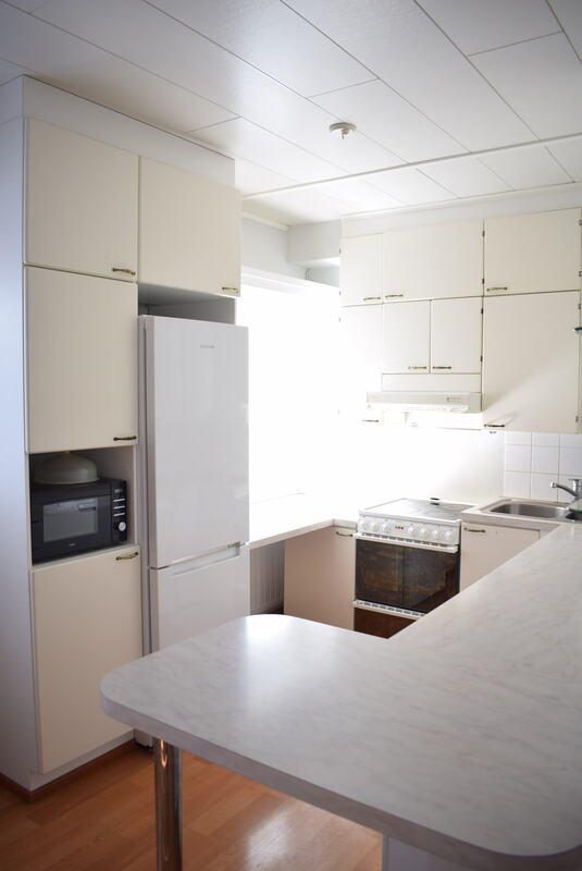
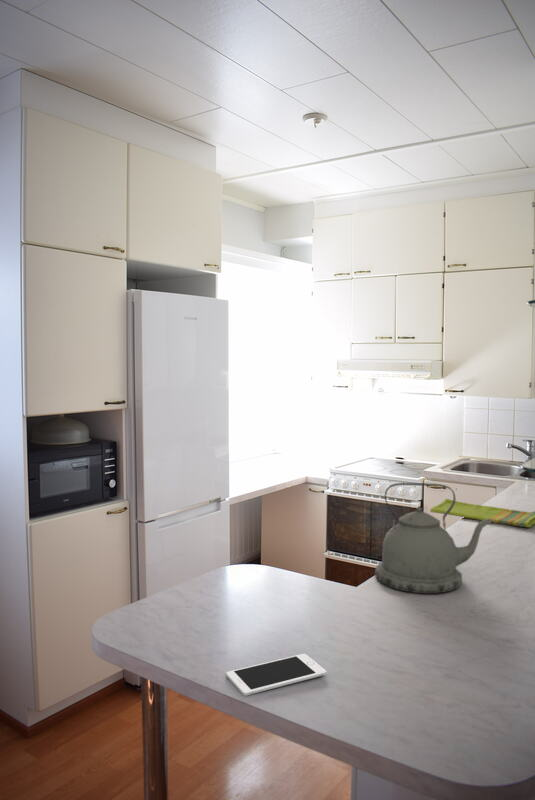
+ kettle [374,482,493,595]
+ cell phone [225,653,328,697]
+ dish towel [429,498,535,528]
